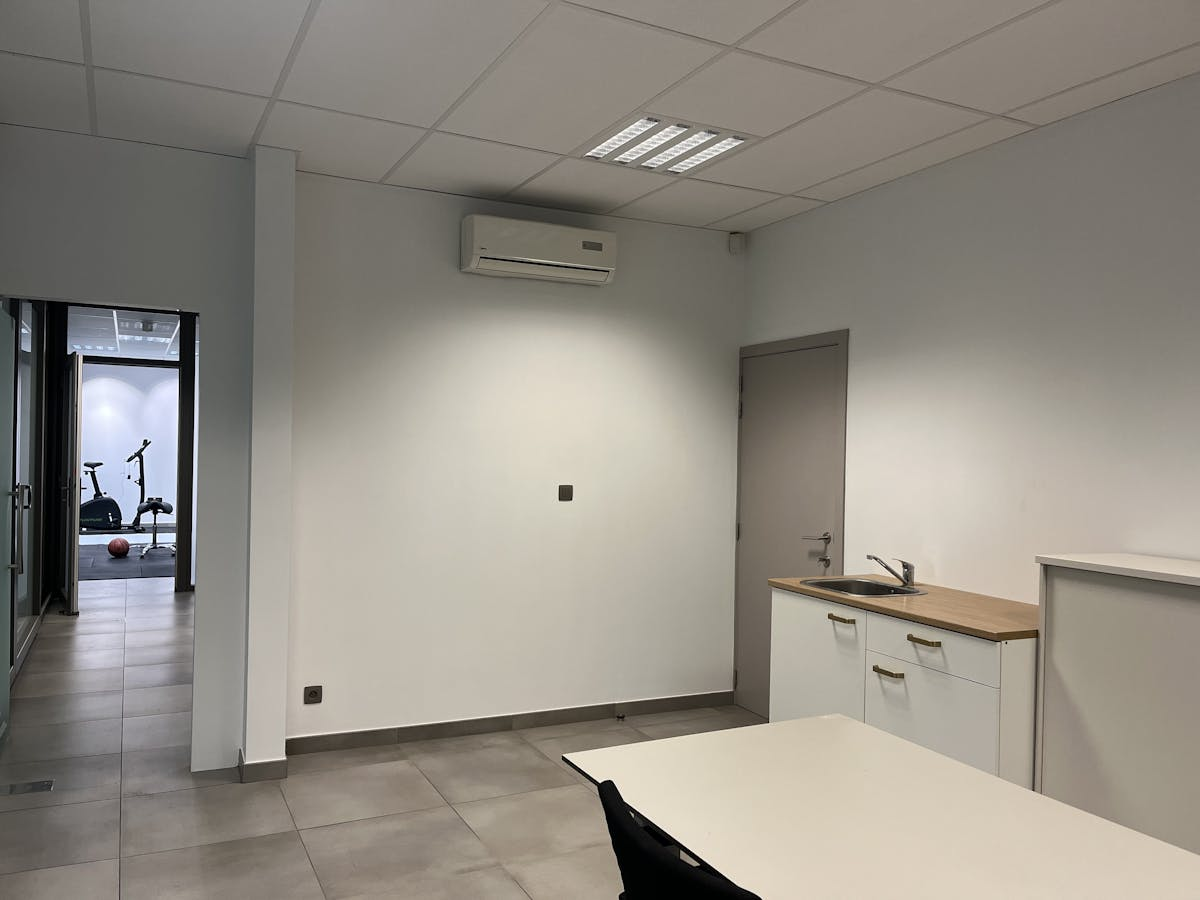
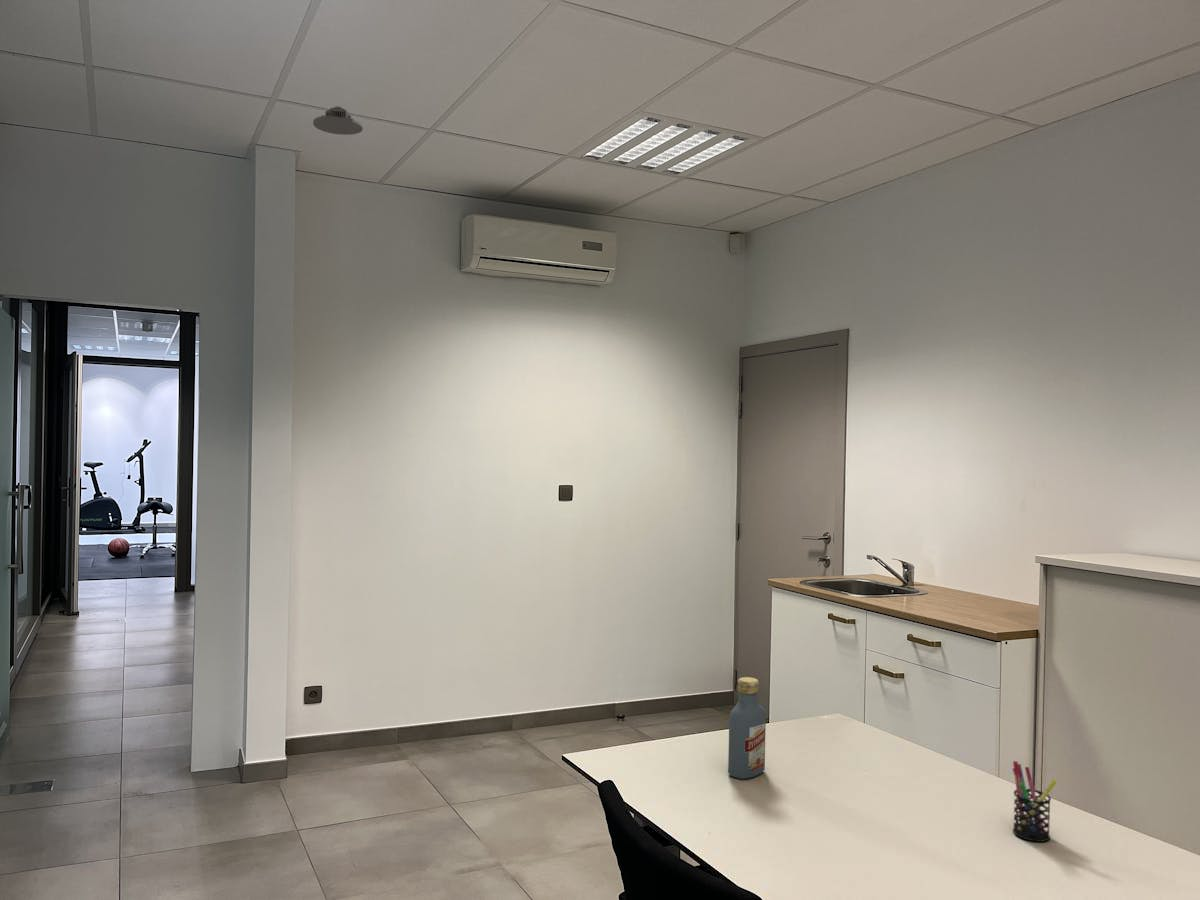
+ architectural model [312,105,364,136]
+ vodka [727,676,767,780]
+ pen holder [1012,760,1058,843]
